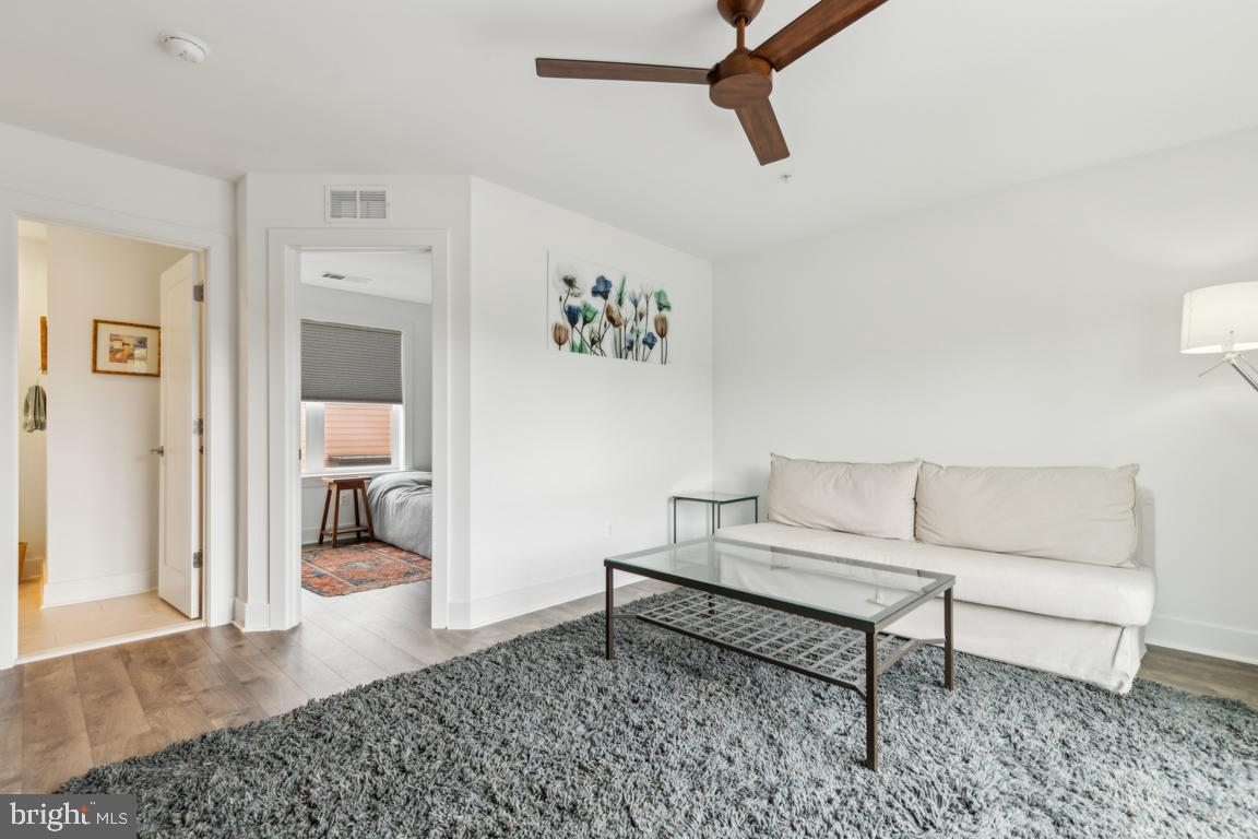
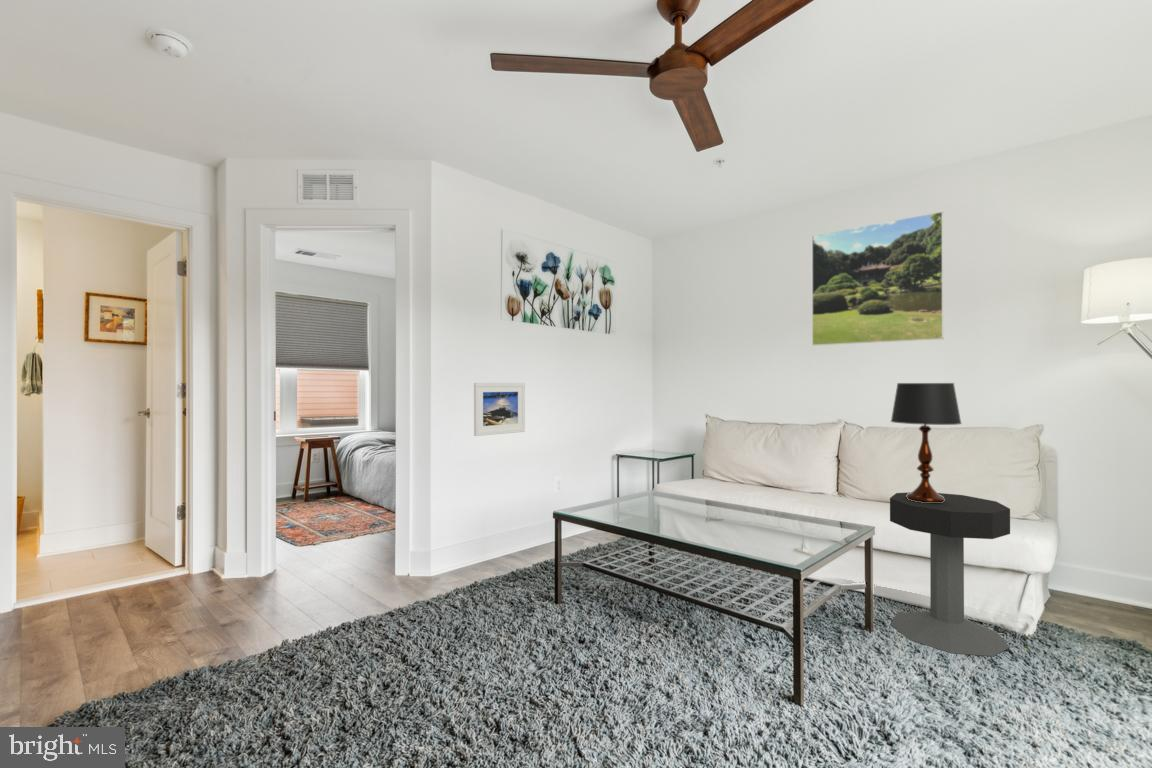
+ side table [889,491,1011,657]
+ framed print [811,210,945,347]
+ table lamp [890,382,963,503]
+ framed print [473,382,526,437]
